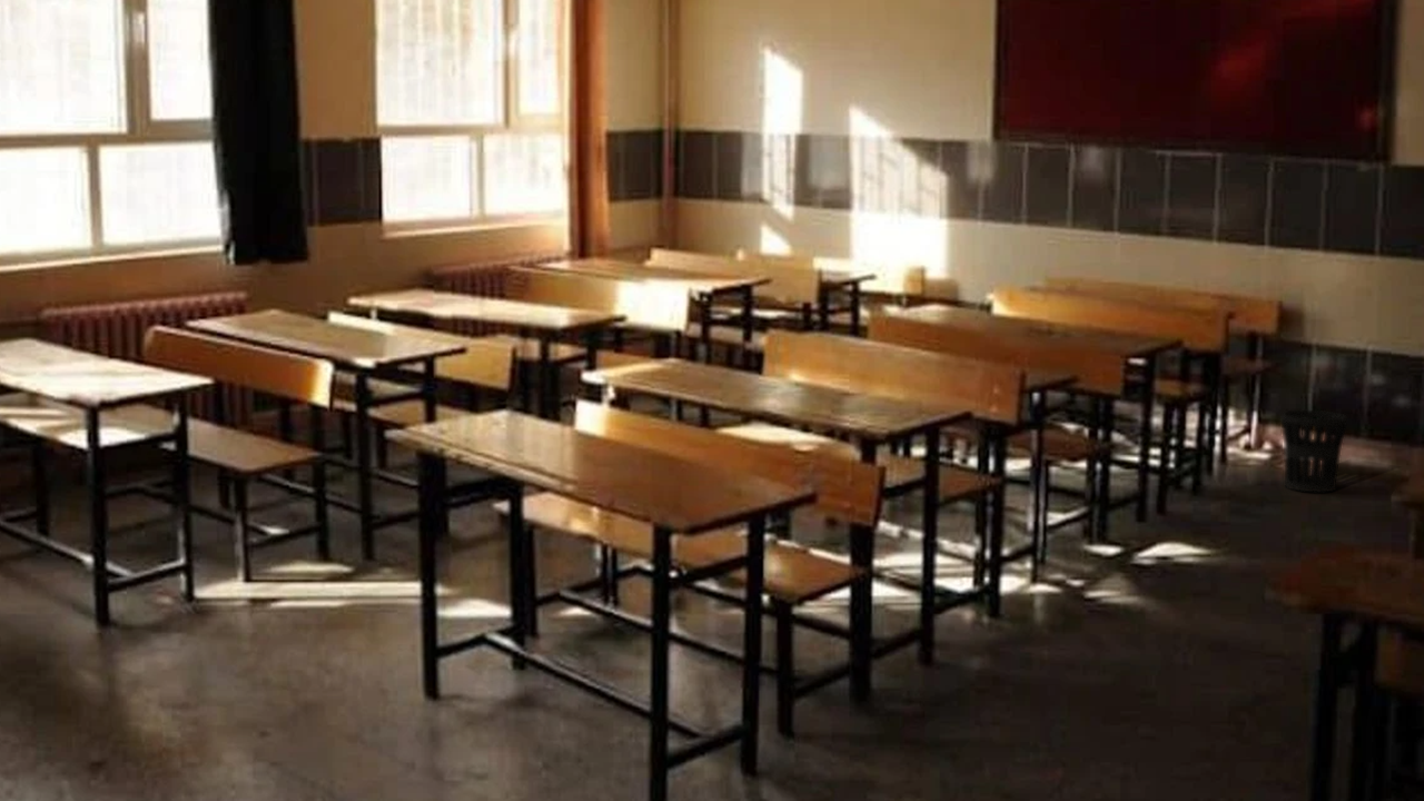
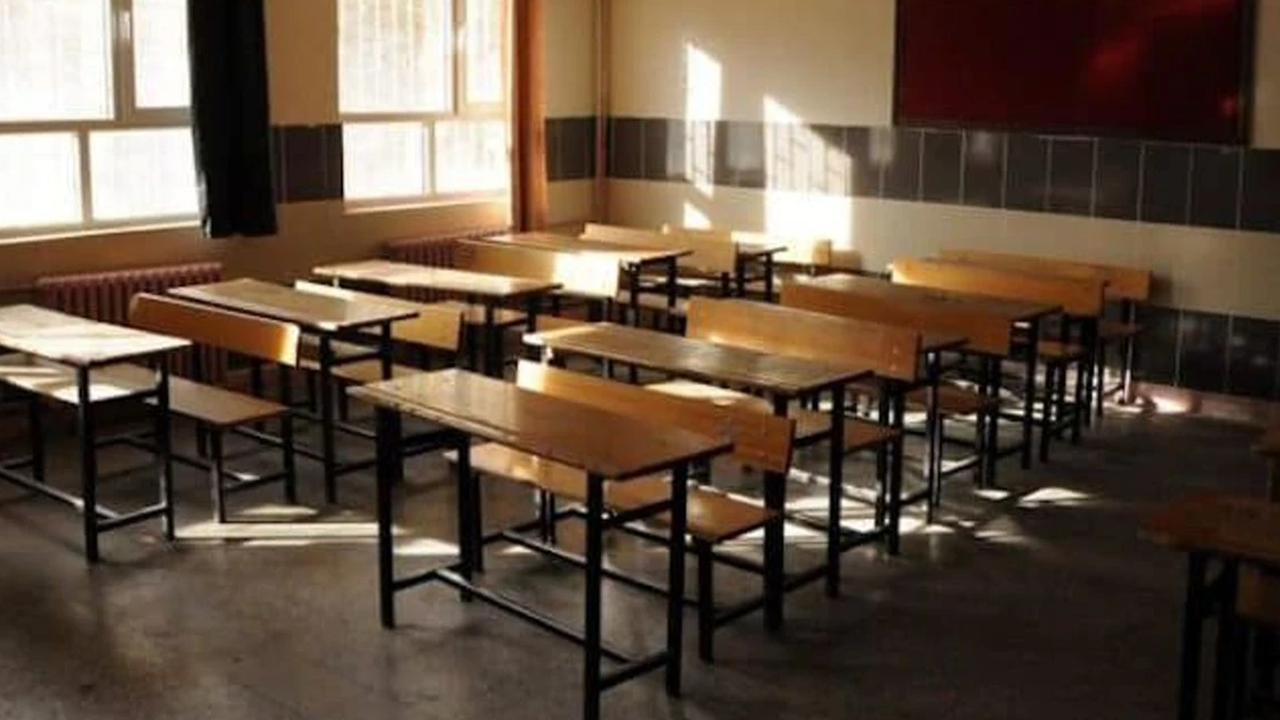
- wastebasket [1280,409,1348,494]
